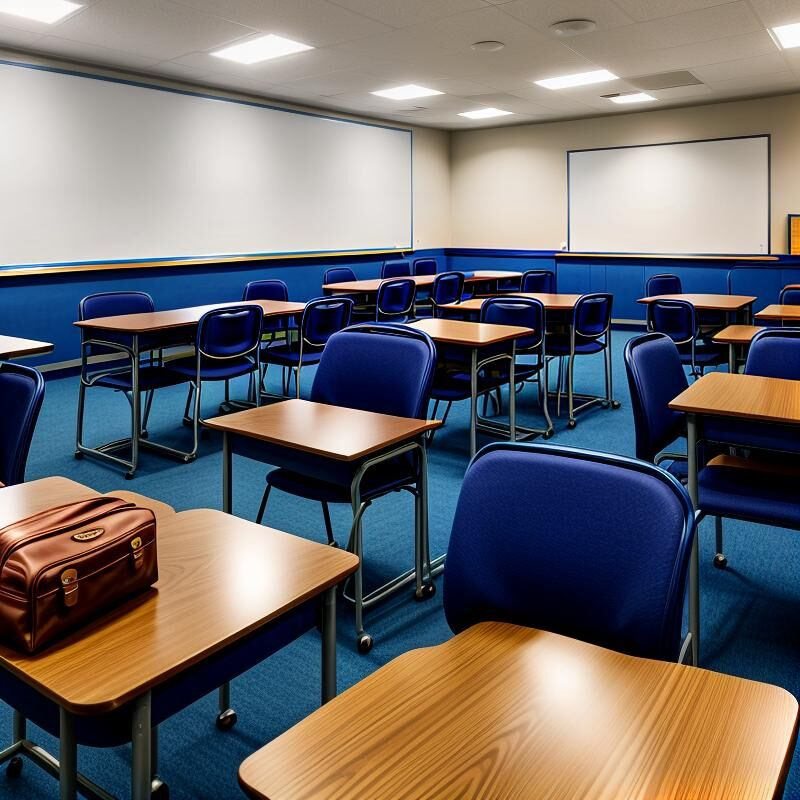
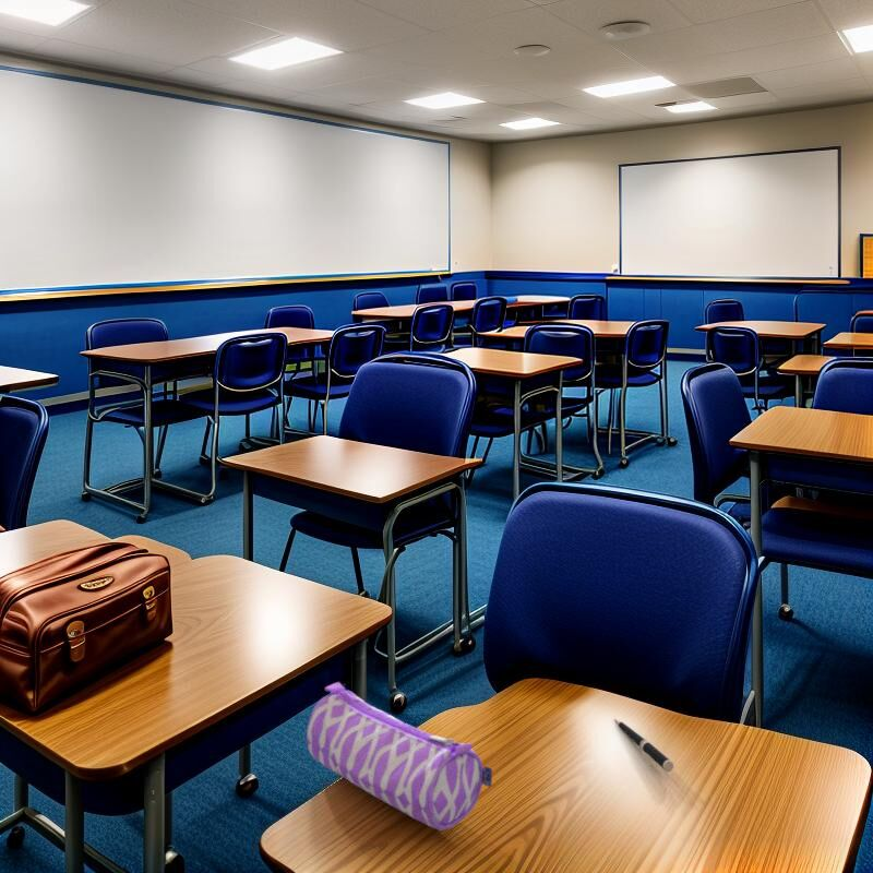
+ pen [613,718,674,773]
+ pencil case [306,681,493,832]
